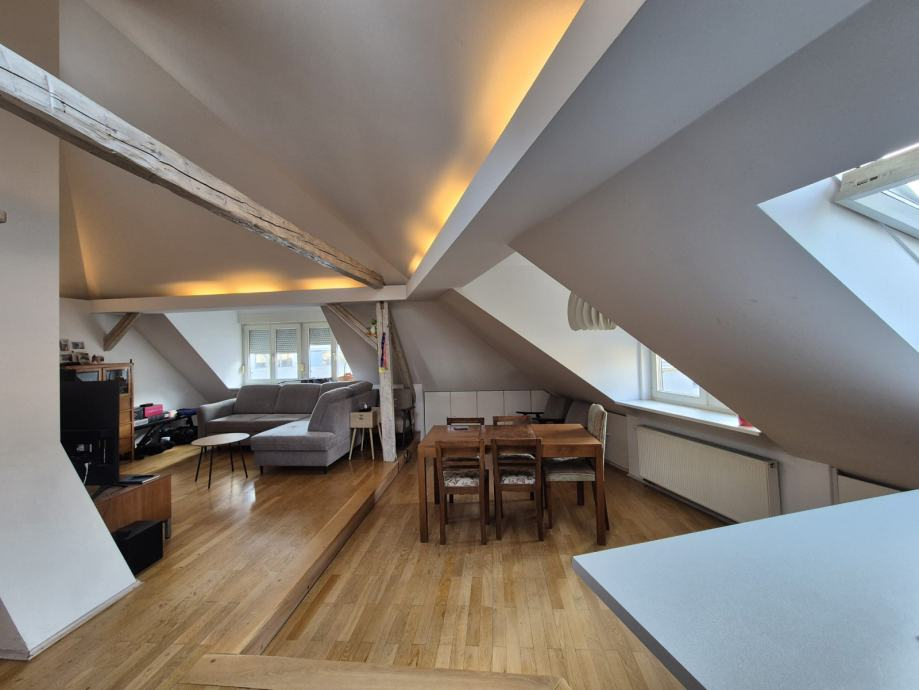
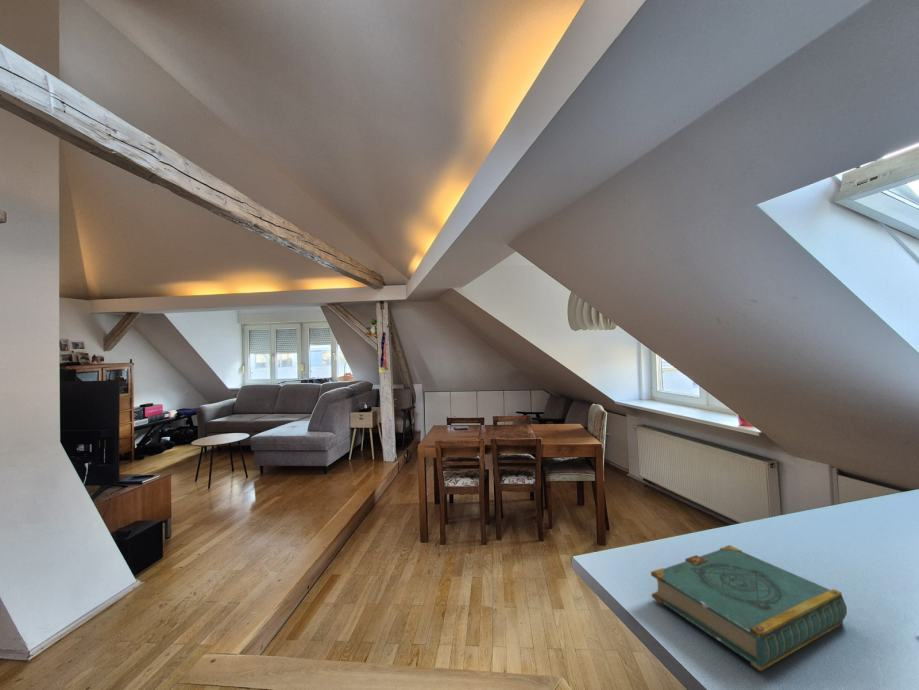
+ book [650,544,848,672]
